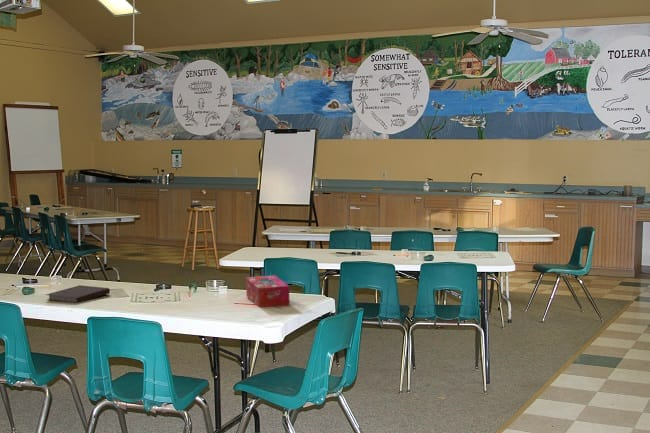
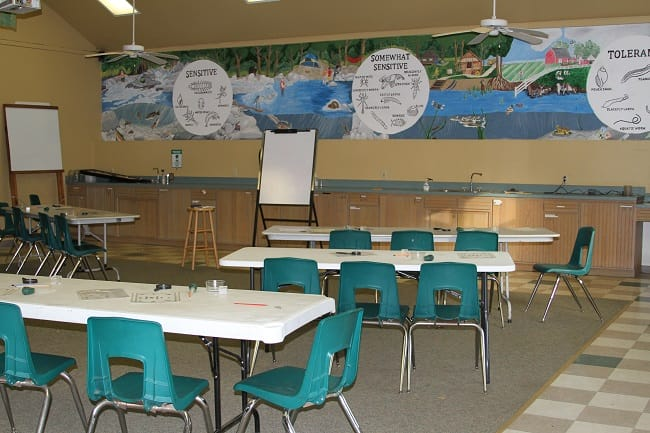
- notebook [45,284,111,304]
- tissue box [245,274,290,308]
